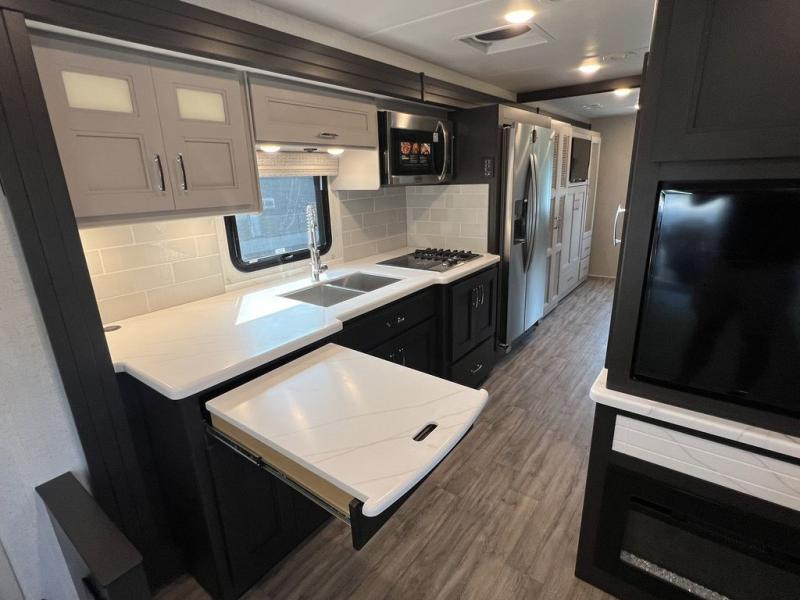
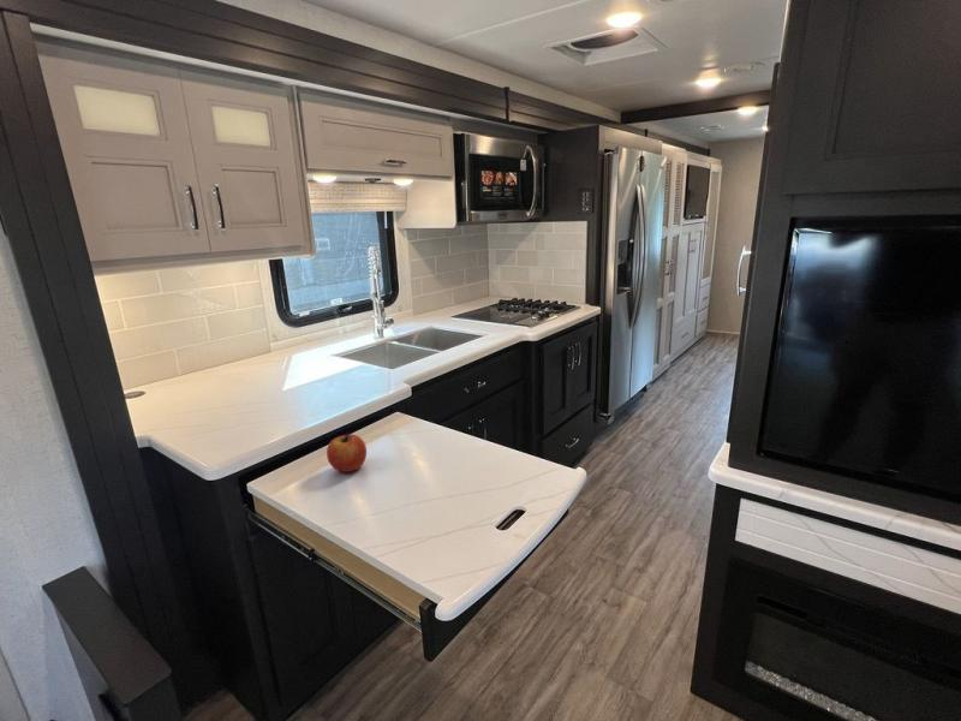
+ apple [326,431,368,473]
